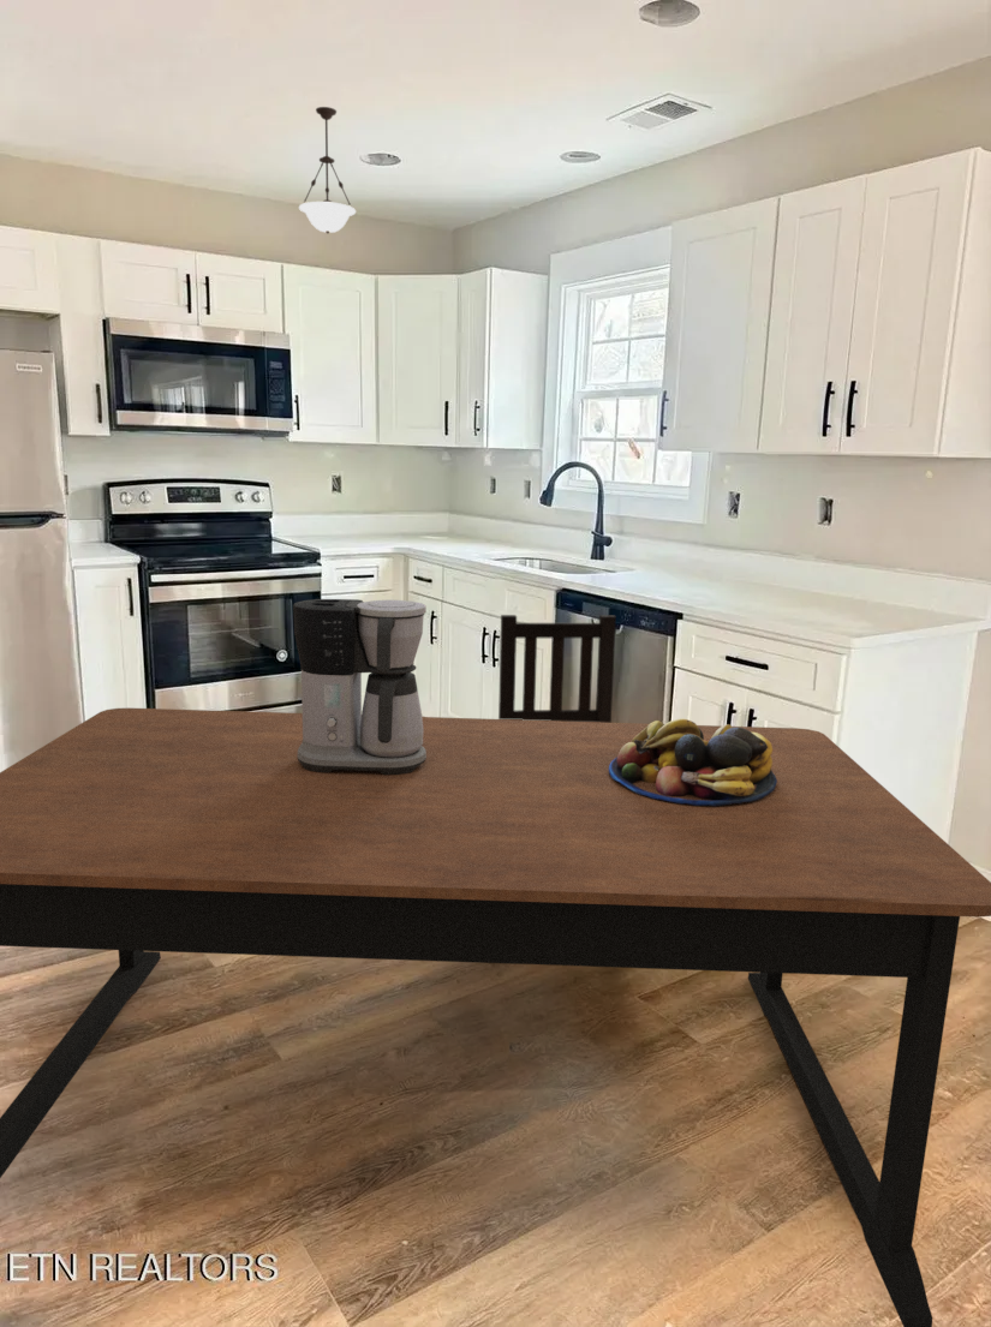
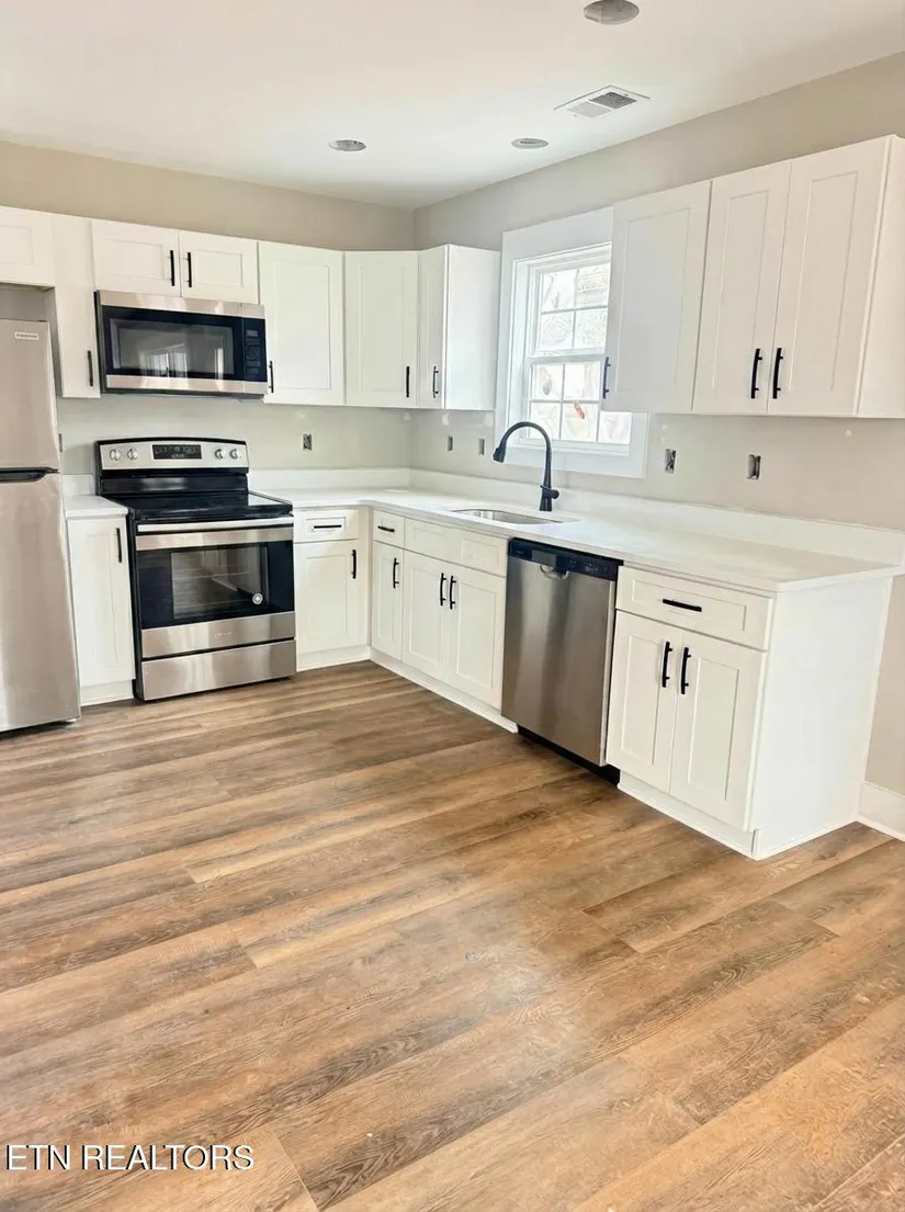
- fruit bowl [609,718,777,806]
- dining chair [497,614,617,723]
- coffee maker [292,598,428,775]
- pendant light [298,106,357,234]
- dining table [0,707,991,1327]
